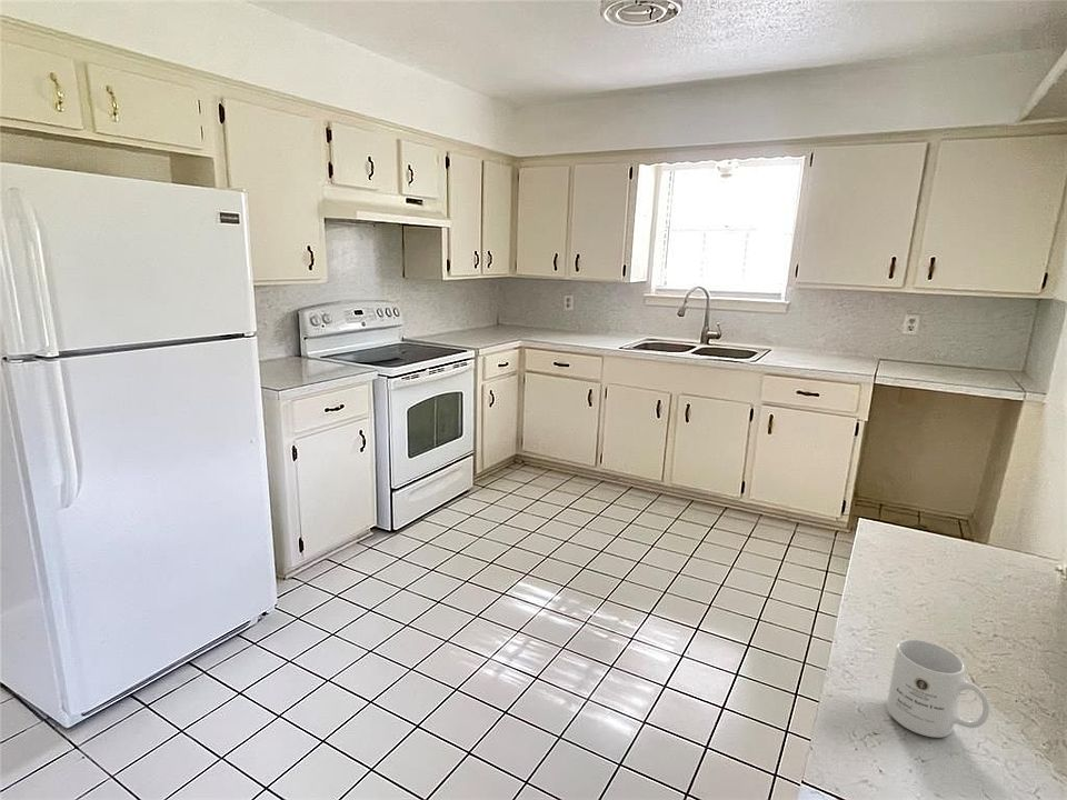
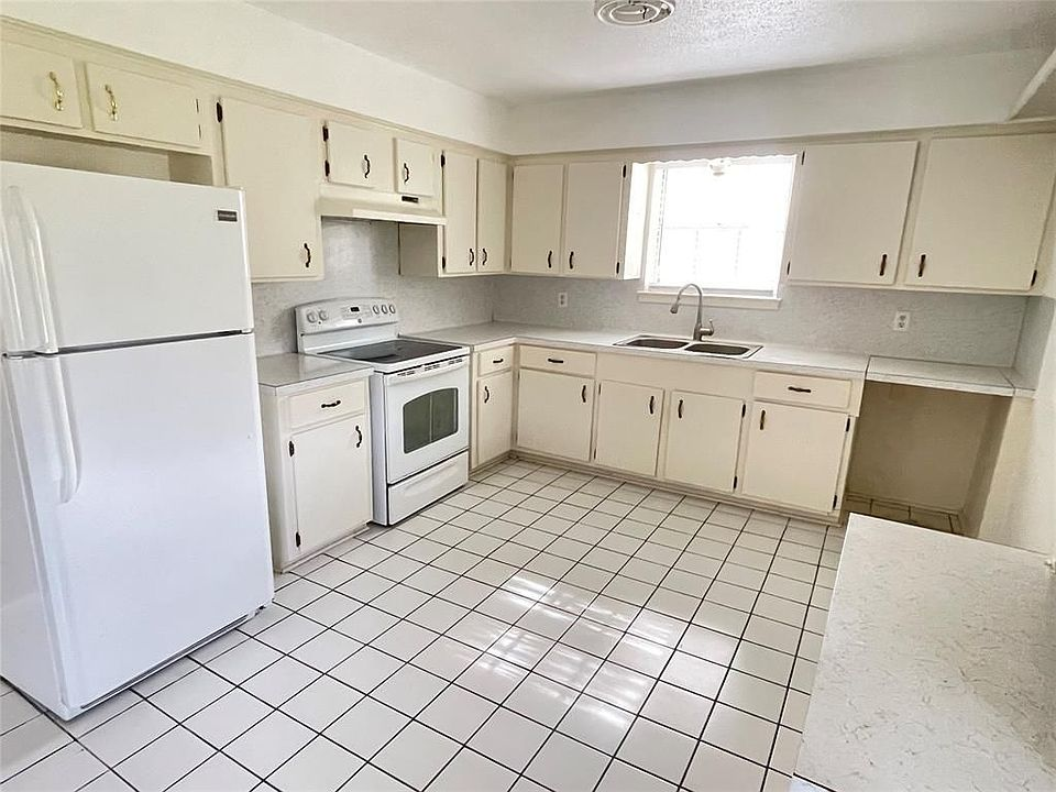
- mug [886,638,990,739]
